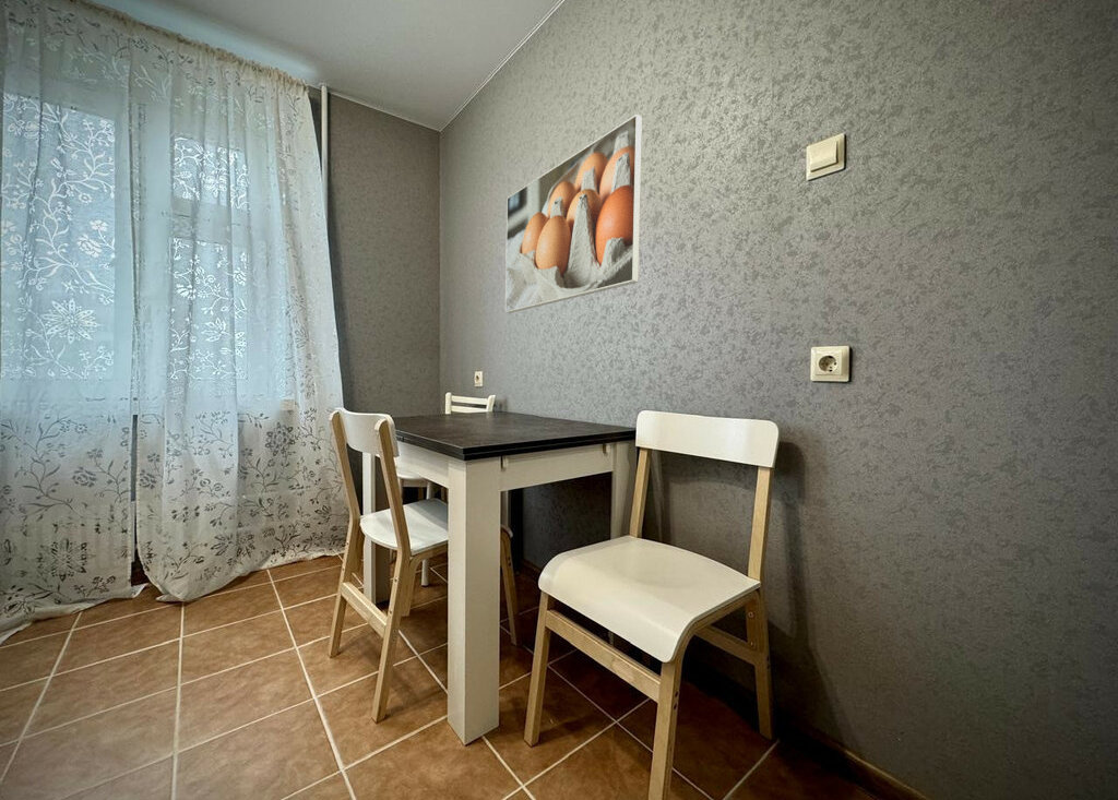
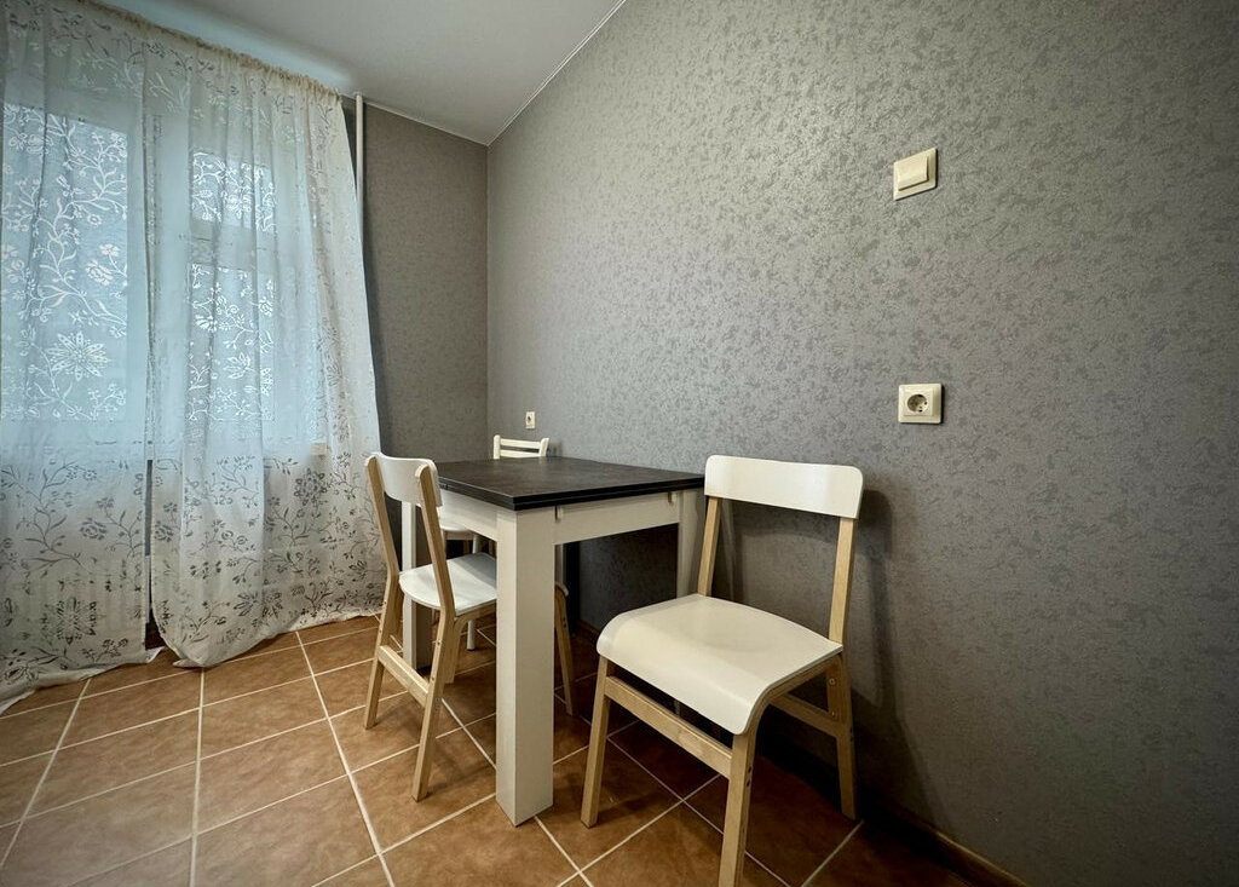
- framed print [504,114,643,314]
